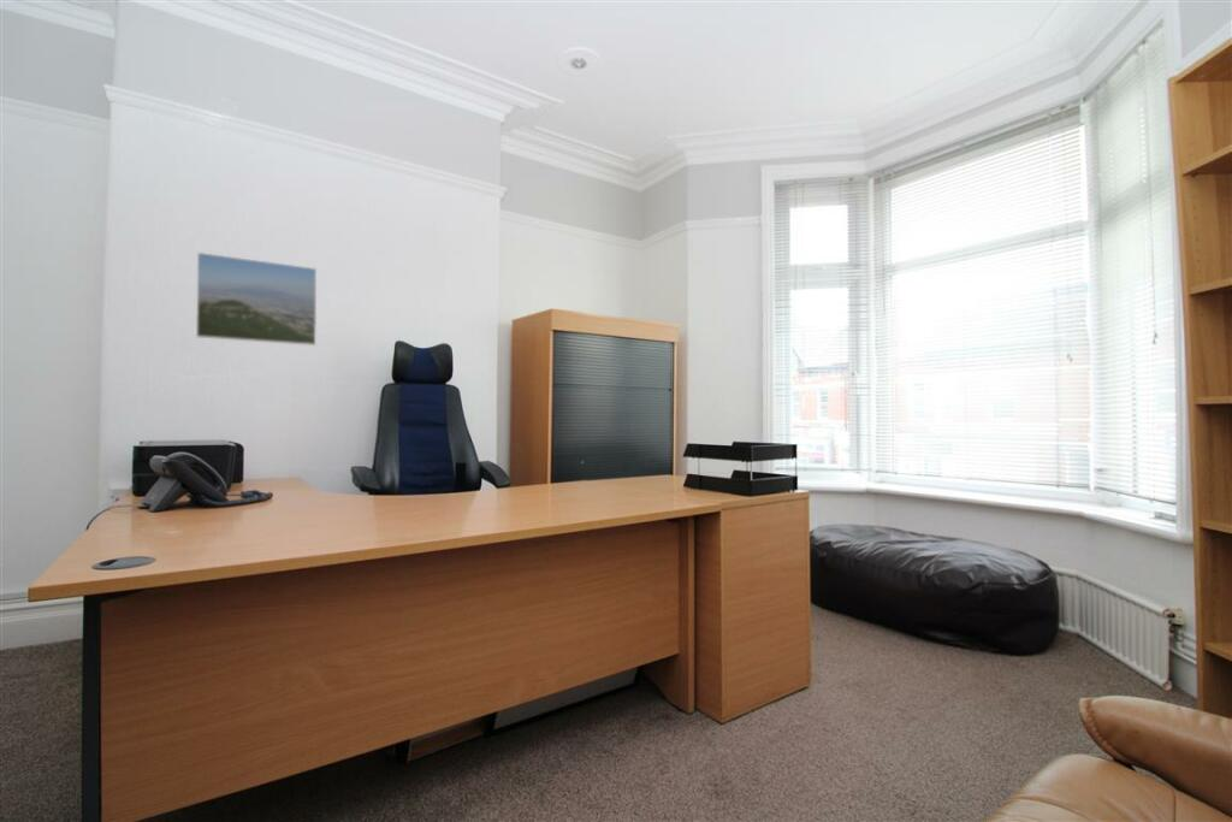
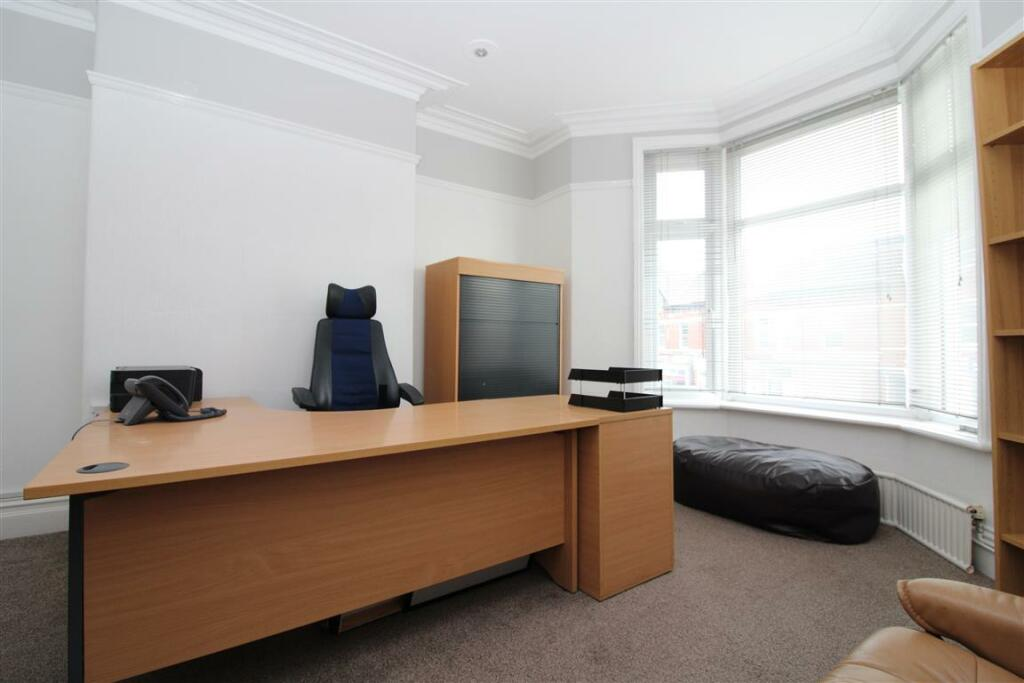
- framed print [195,252,318,347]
